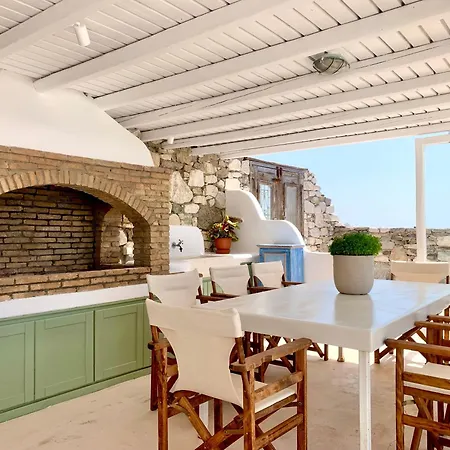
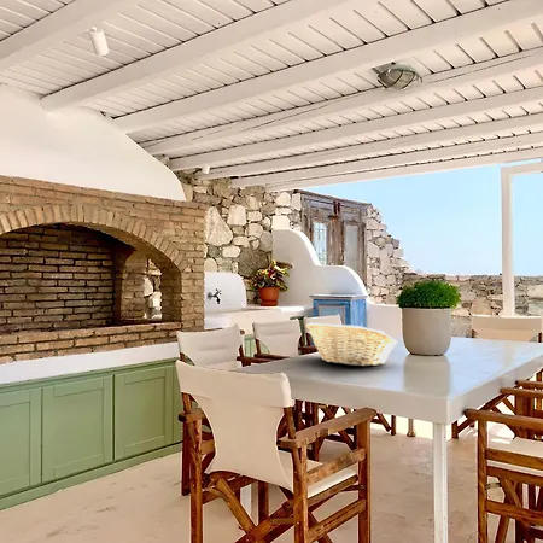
+ fruit basket [304,322,398,367]
